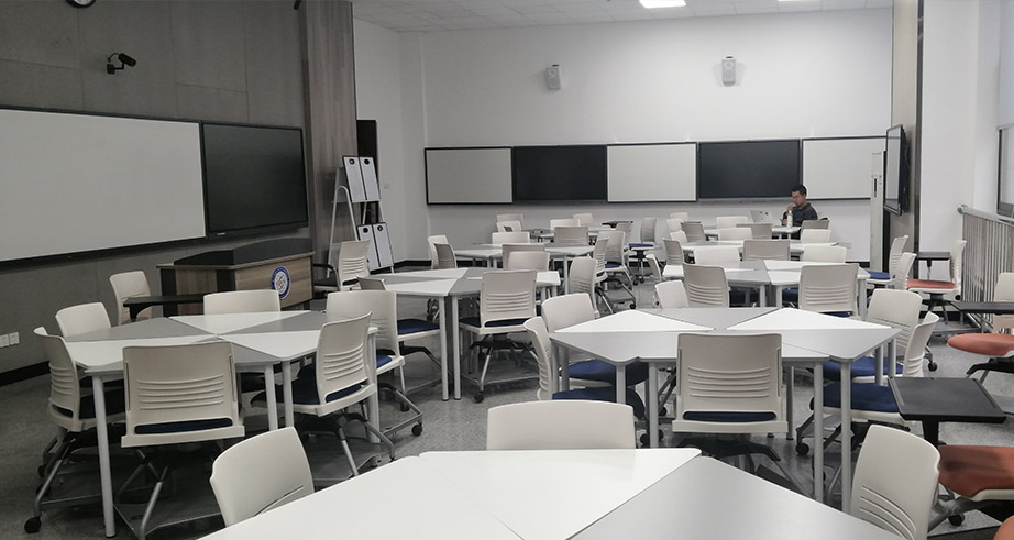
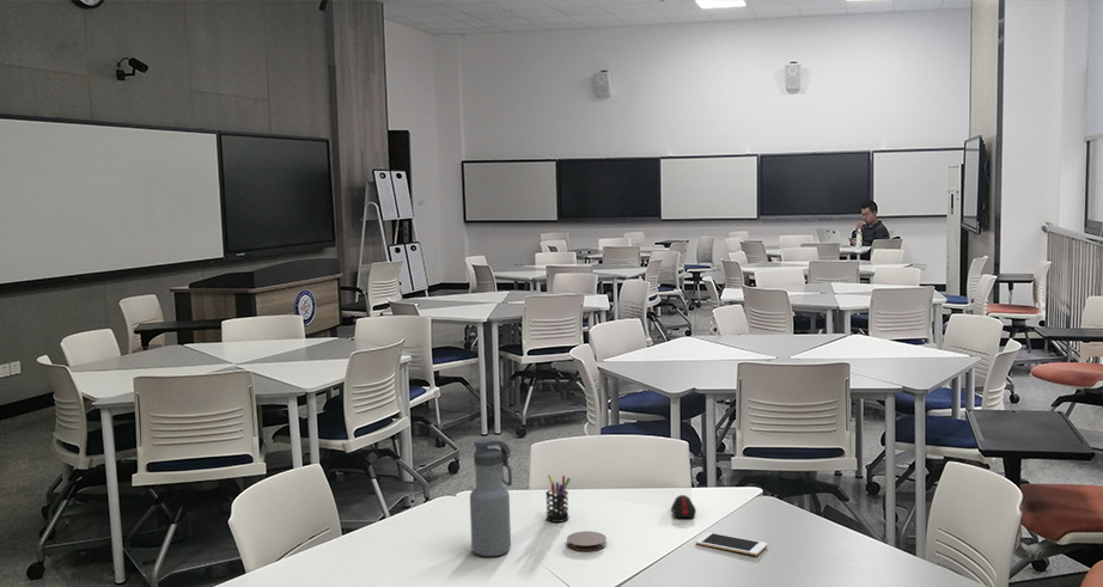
+ cell phone [695,531,769,557]
+ pen holder [544,473,572,524]
+ coaster [566,530,608,552]
+ water bottle [469,436,513,557]
+ computer mouse [670,494,697,519]
